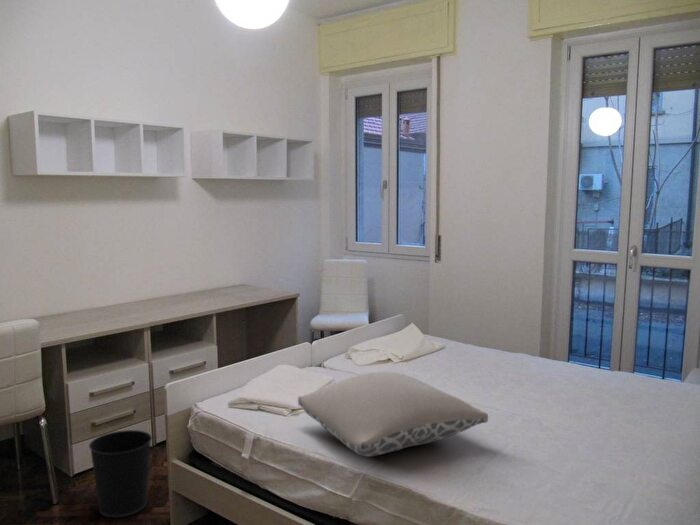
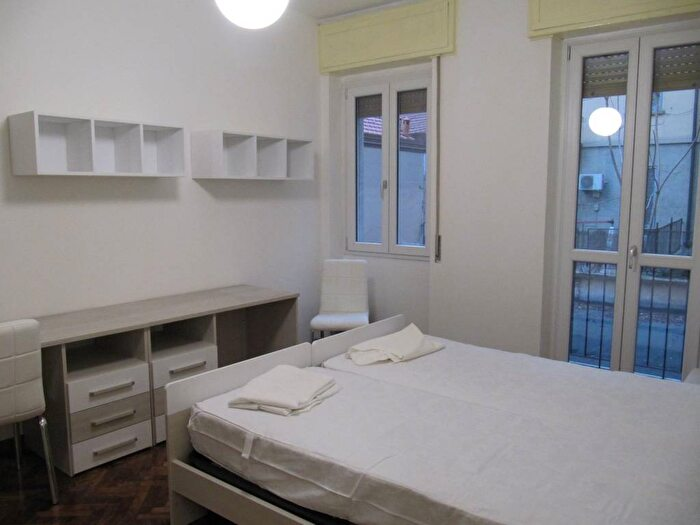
- pillow [297,371,489,458]
- wastebasket [88,429,153,518]
